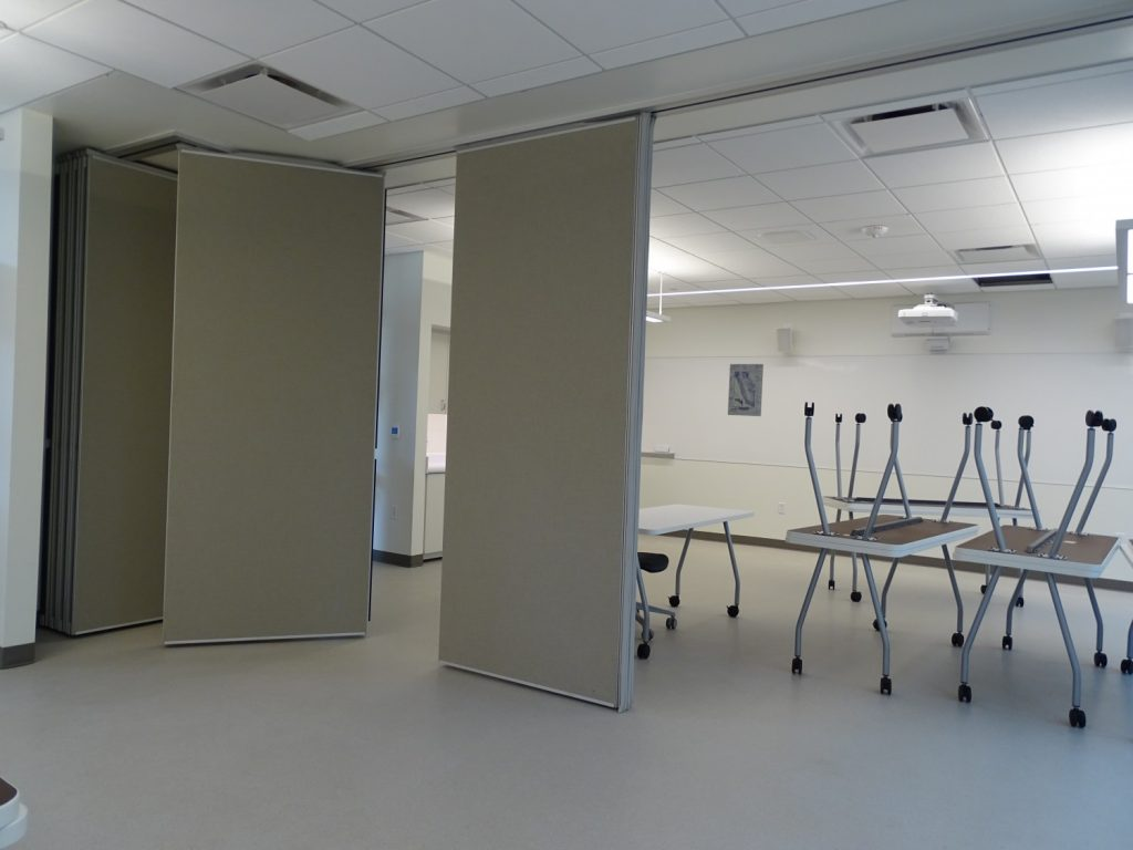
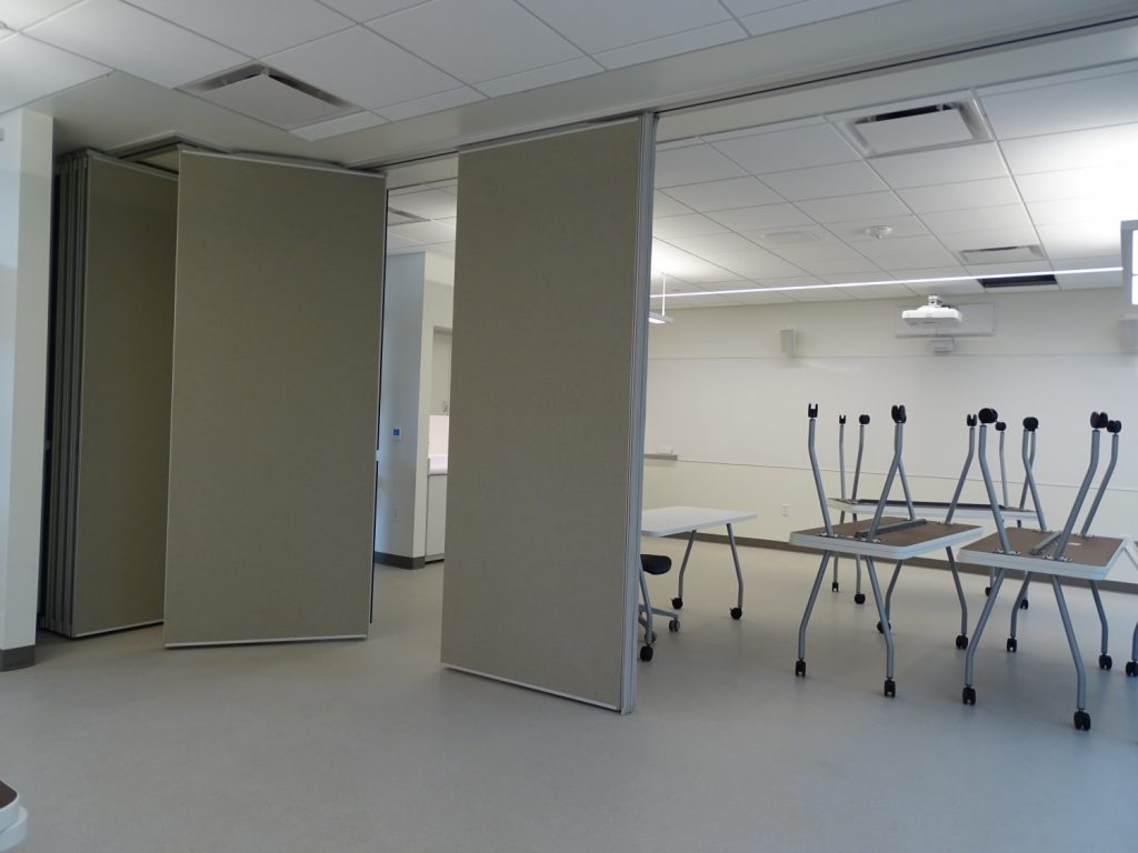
- wall art [727,363,765,417]
